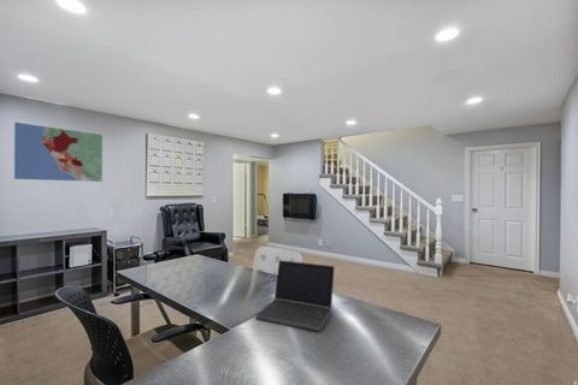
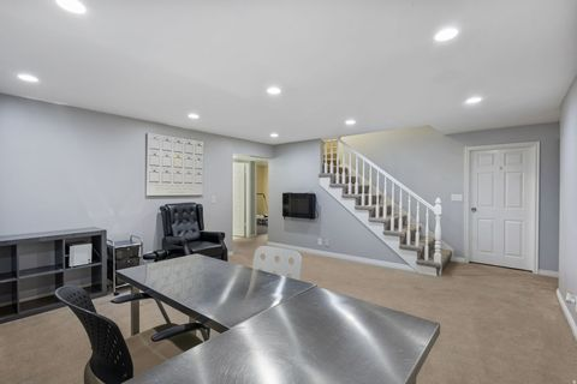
- laptop computer [254,259,336,332]
- map [13,122,104,183]
